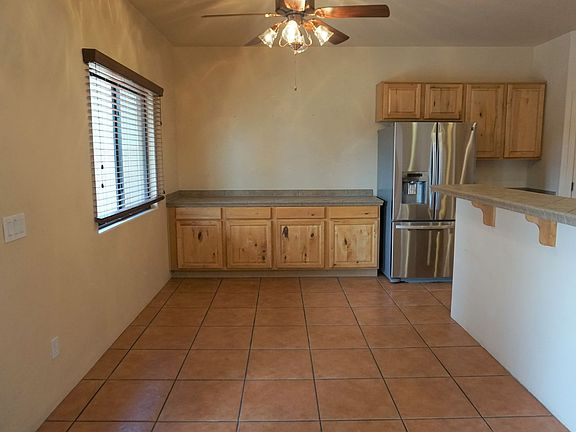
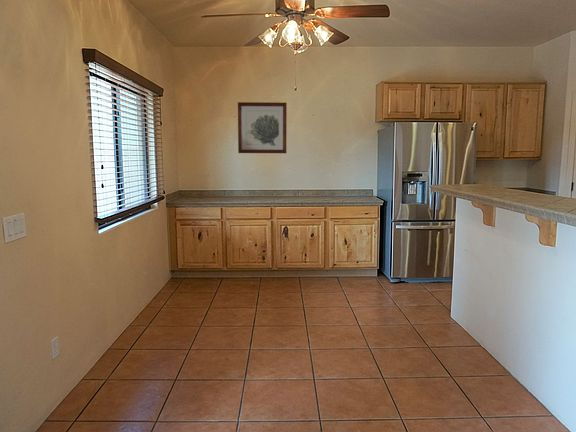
+ wall art [237,101,288,154]
